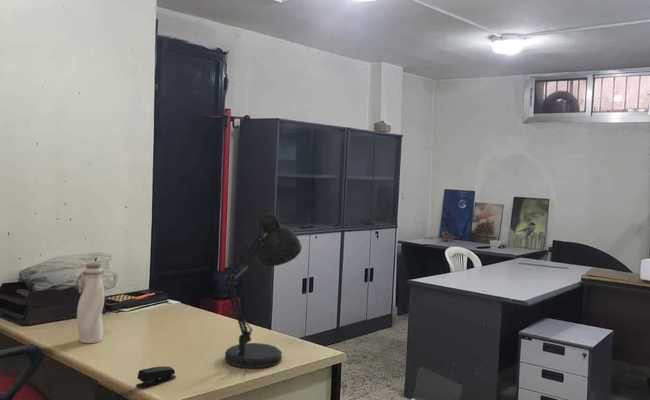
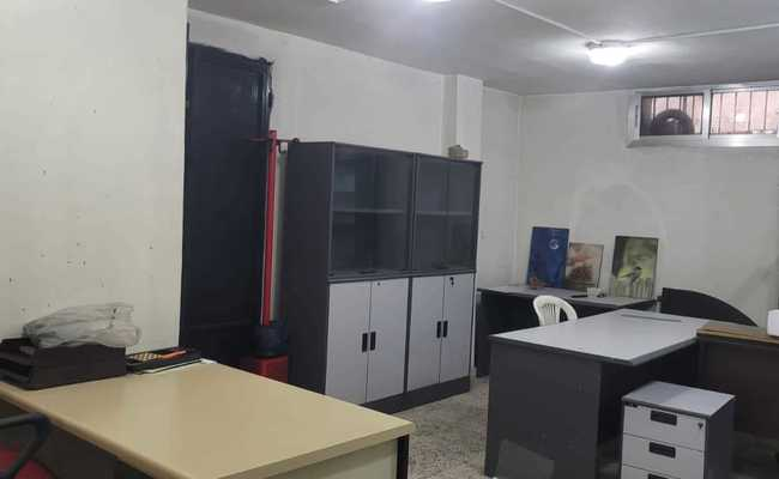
- water bottle [75,262,106,344]
- desk lamp [224,211,303,376]
- stapler [135,365,177,389]
